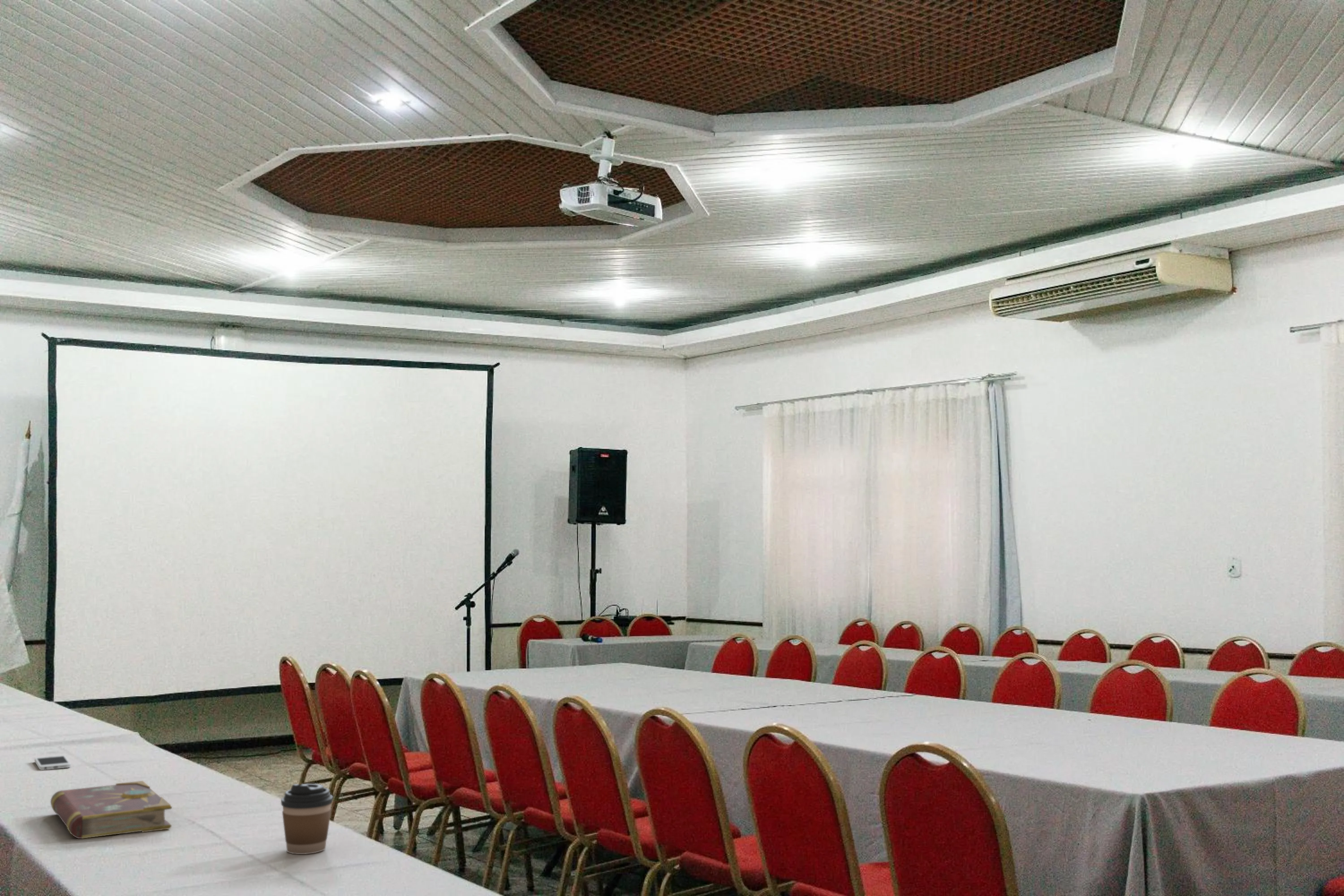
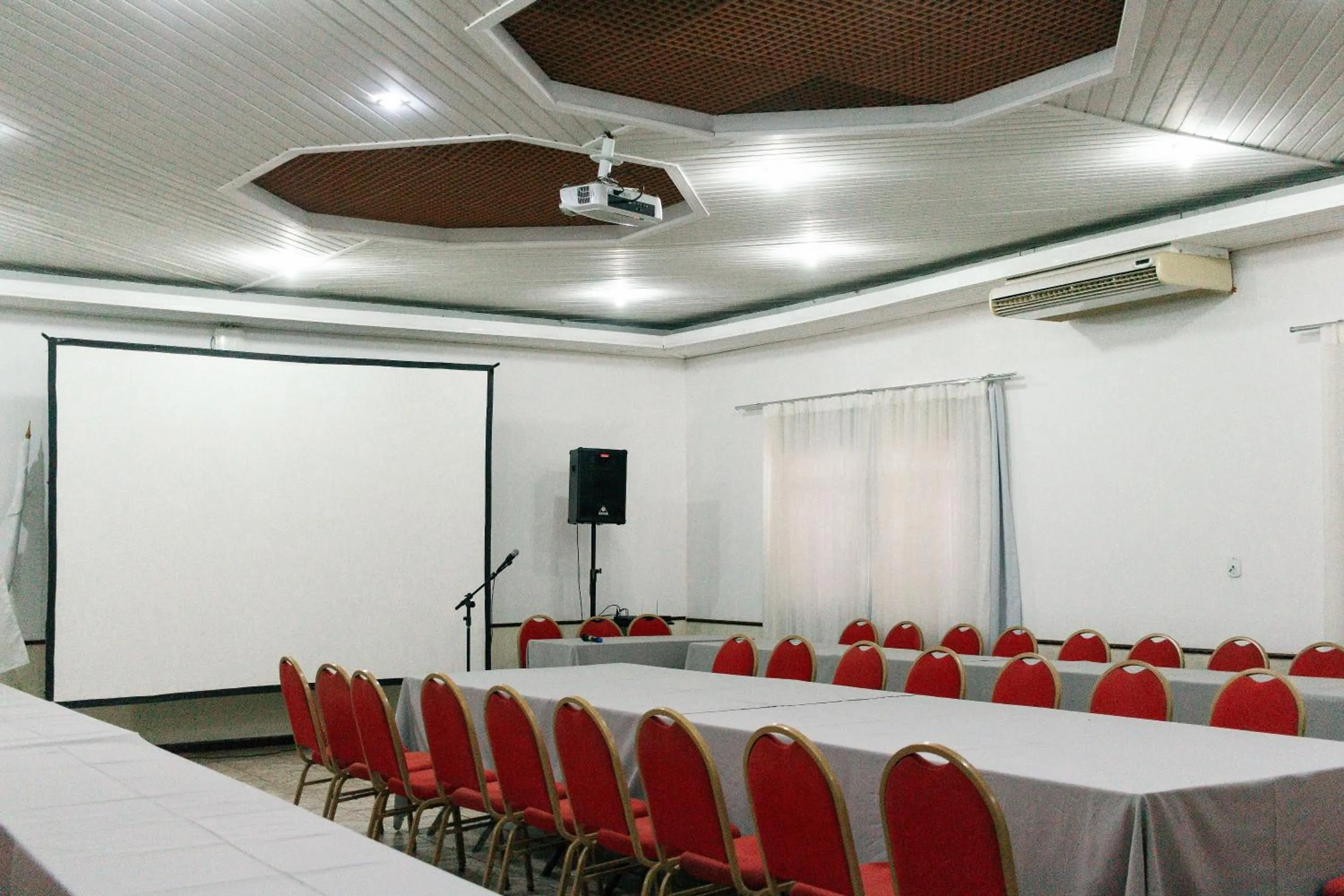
- book [50,780,172,839]
- smartphone [34,755,71,771]
- coffee cup [280,783,333,855]
